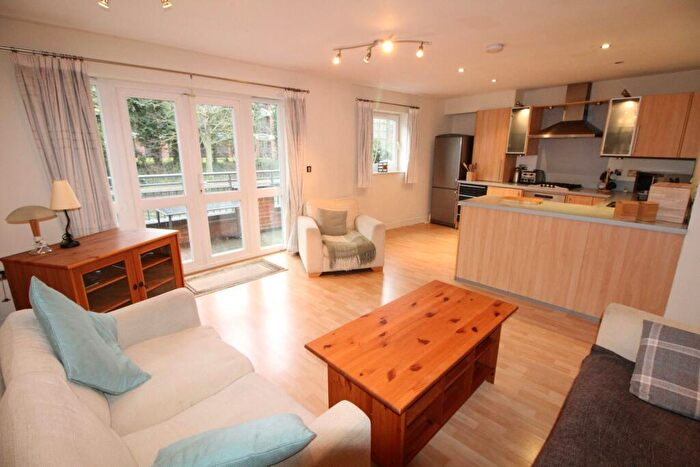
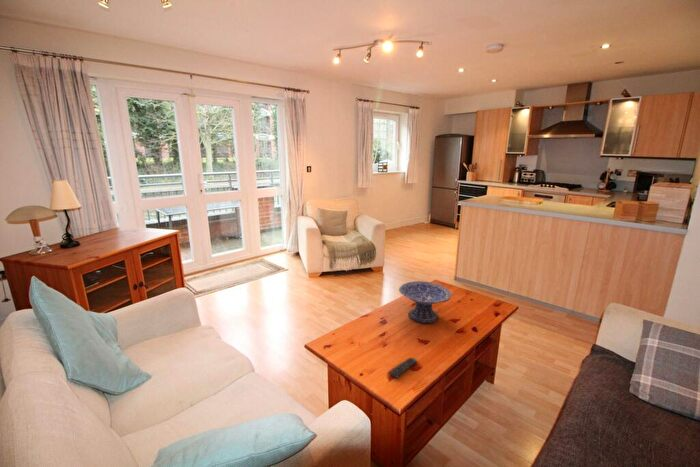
+ remote control [389,357,418,379]
+ decorative bowl [398,280,452,324]
